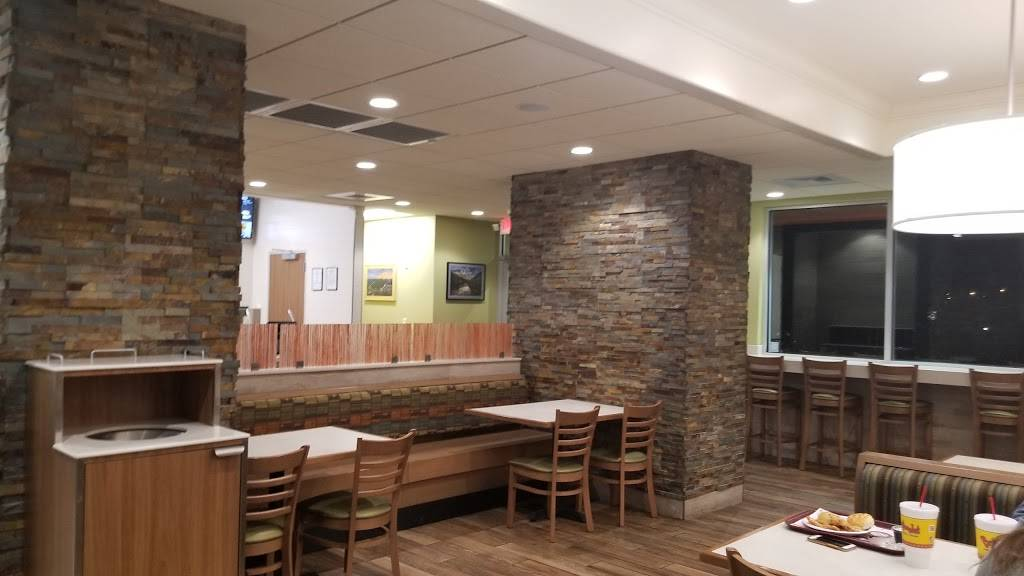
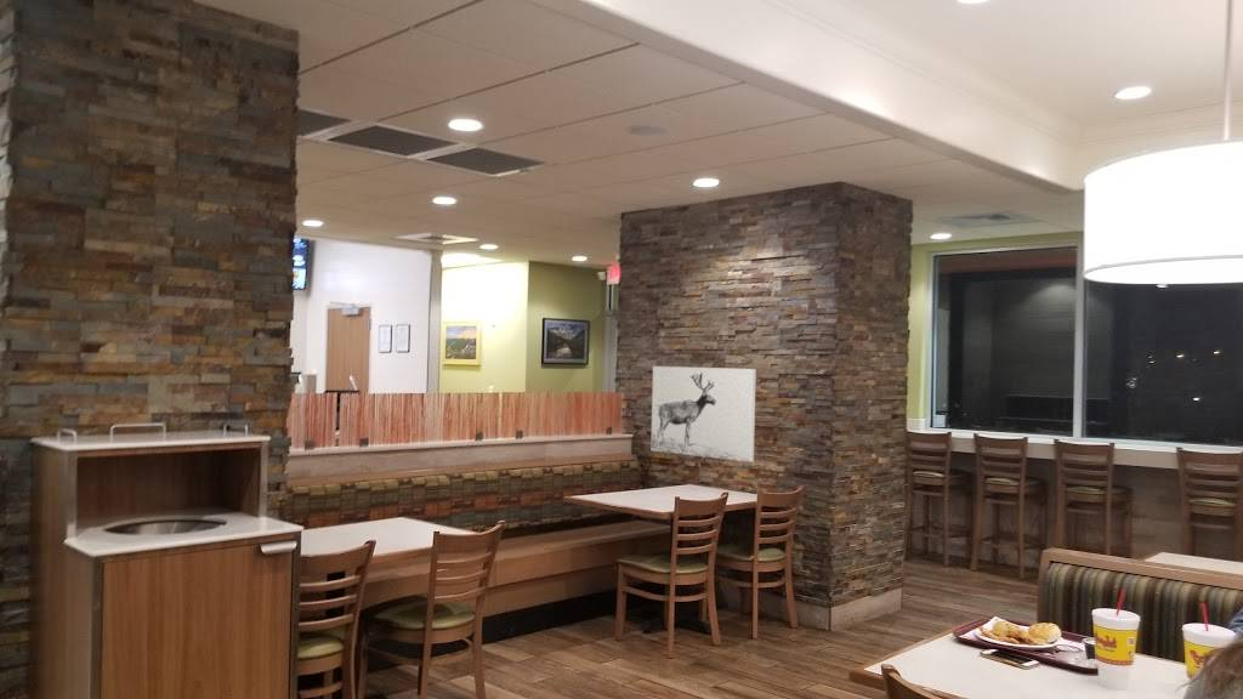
+ wall art [649,365,757,464]
